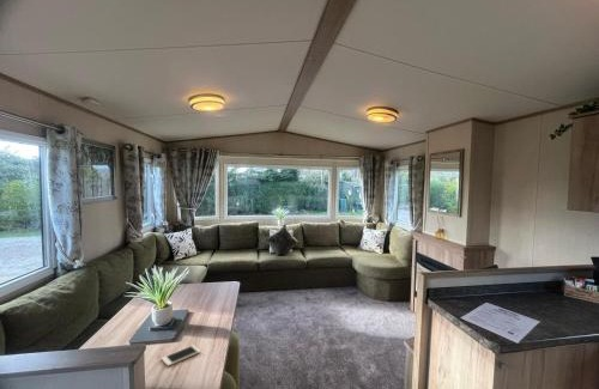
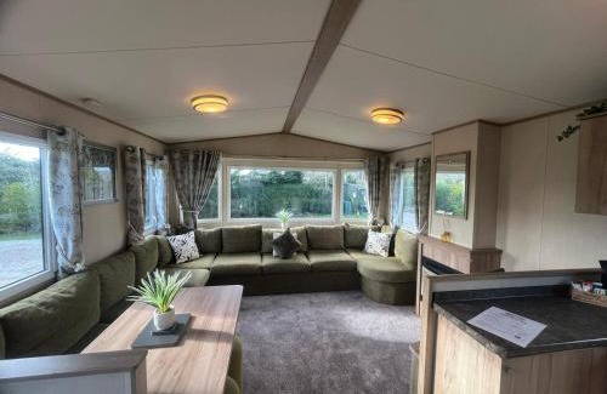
- cell phone [161,344,201,367]
